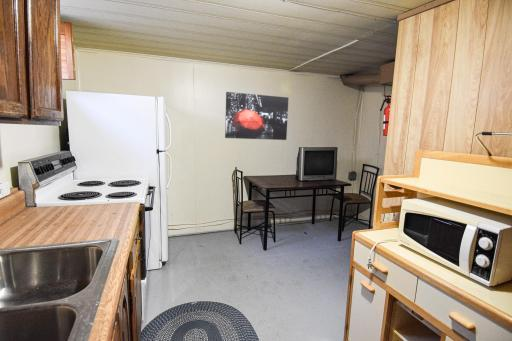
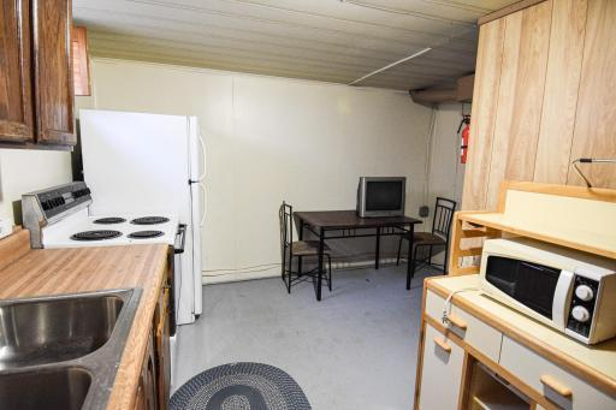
- wall art [224,91,289,141]
